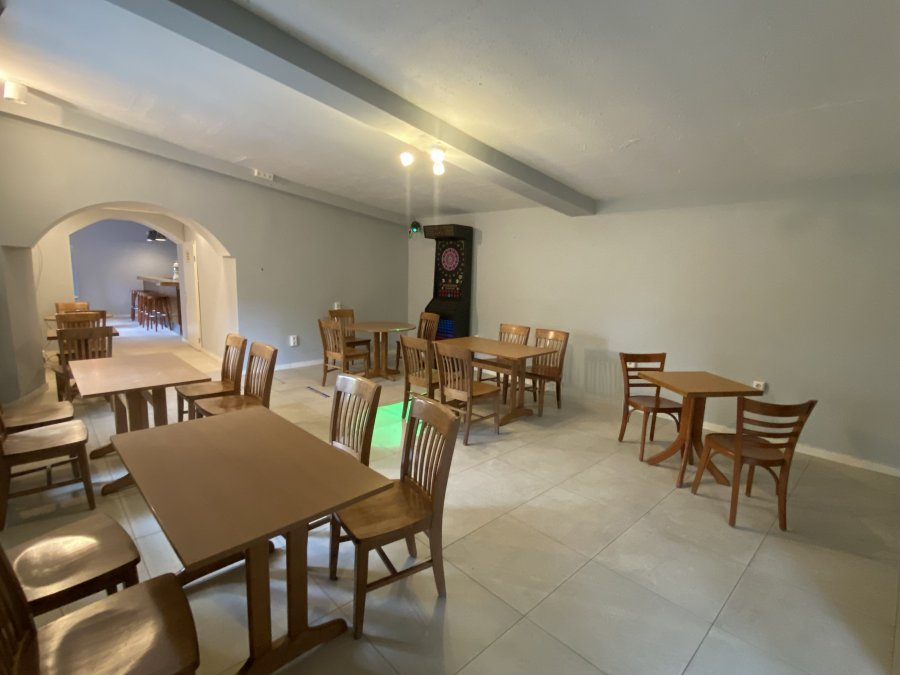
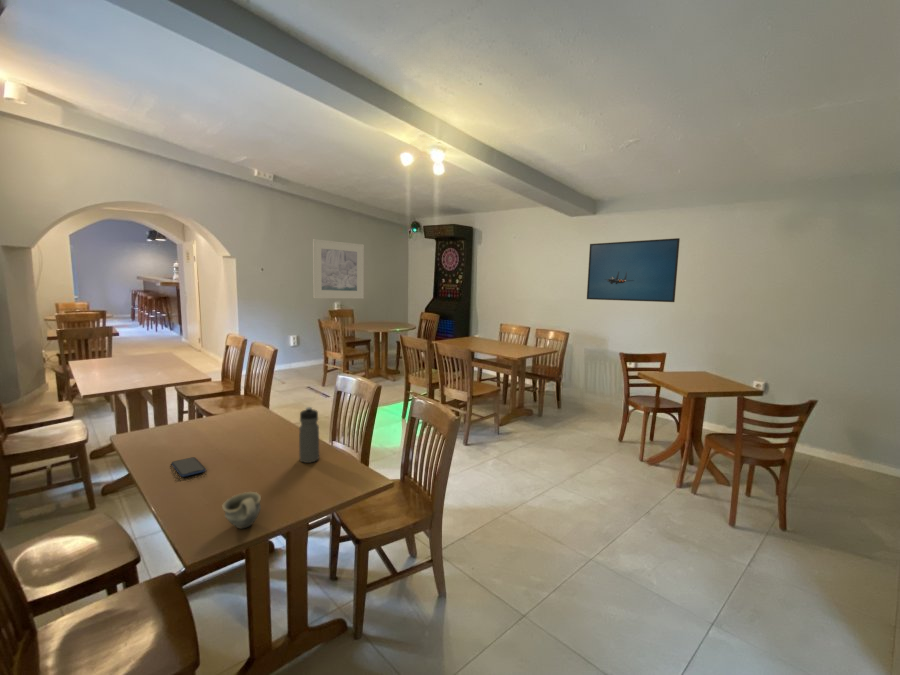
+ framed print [586,237,681,303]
+ water bottle [298,406,320,464]
+ cup [221,491,262,530]
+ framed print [312,238,365,300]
+ smartphone [171,456,207,478]
